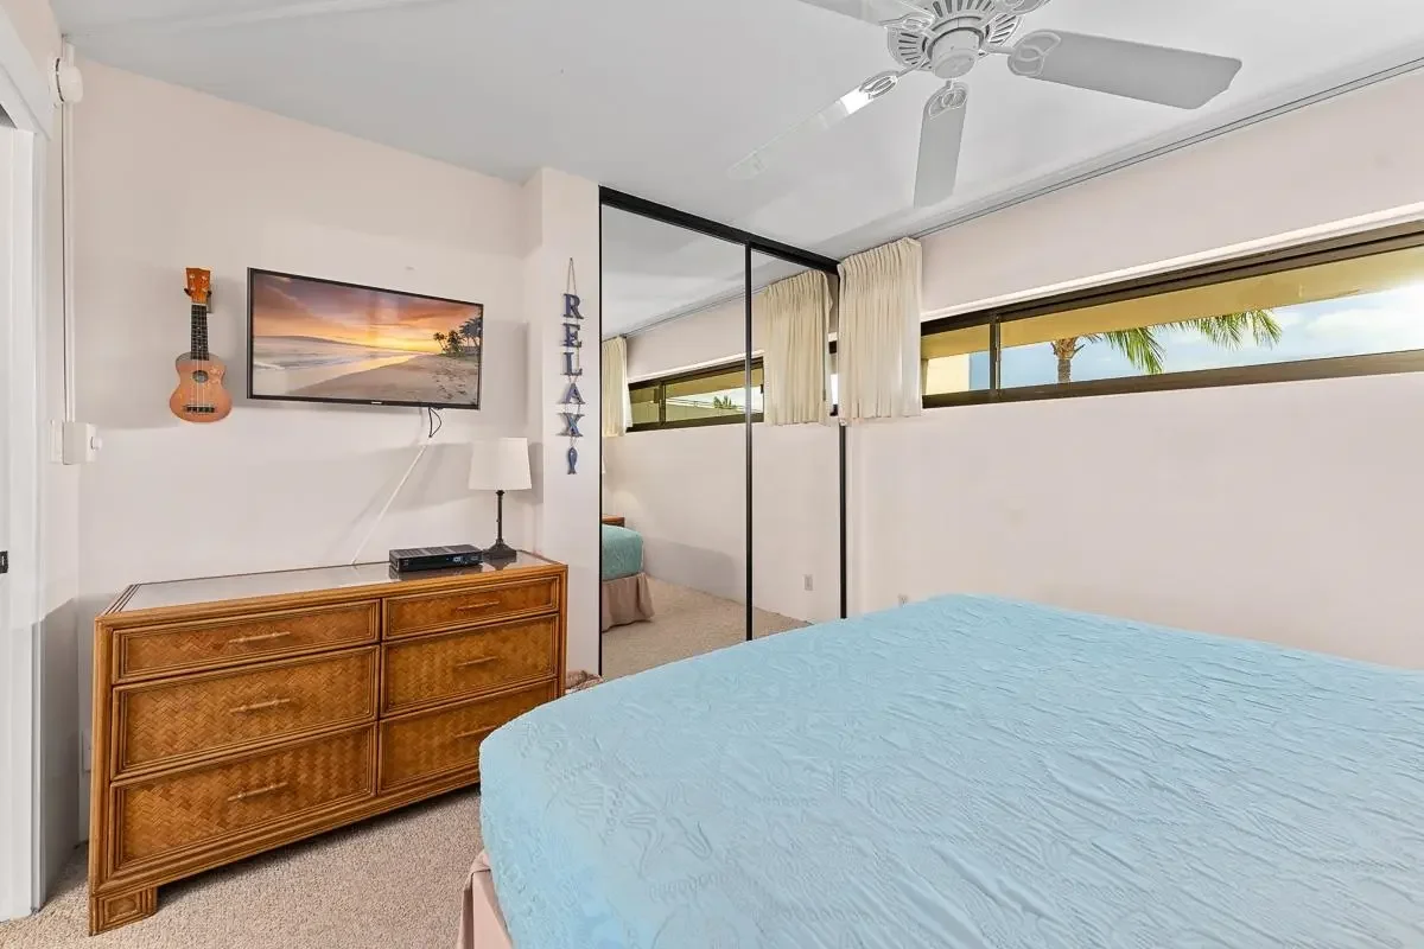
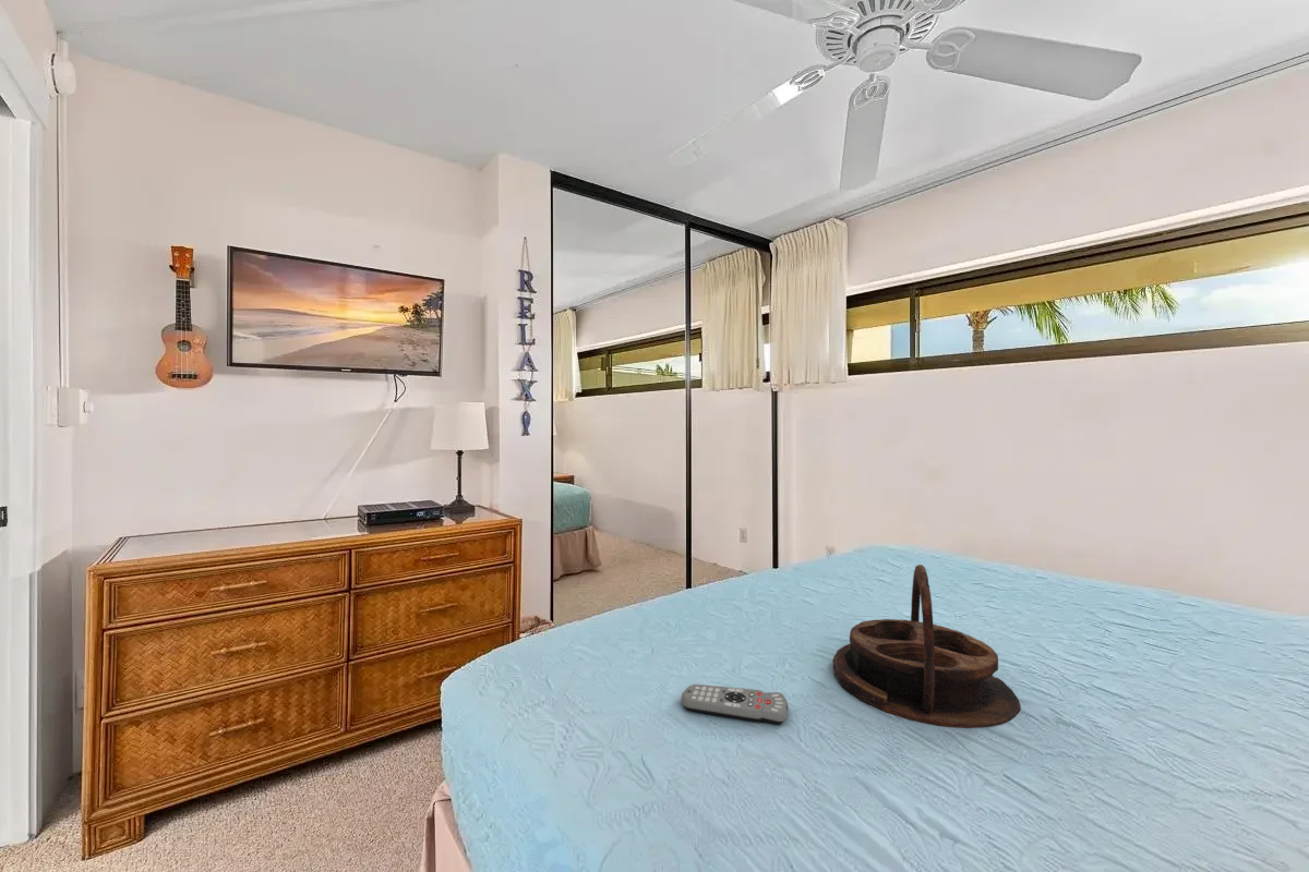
+ serving tray [832,564,1022,729]
+ remote control [681,683,789,725]
